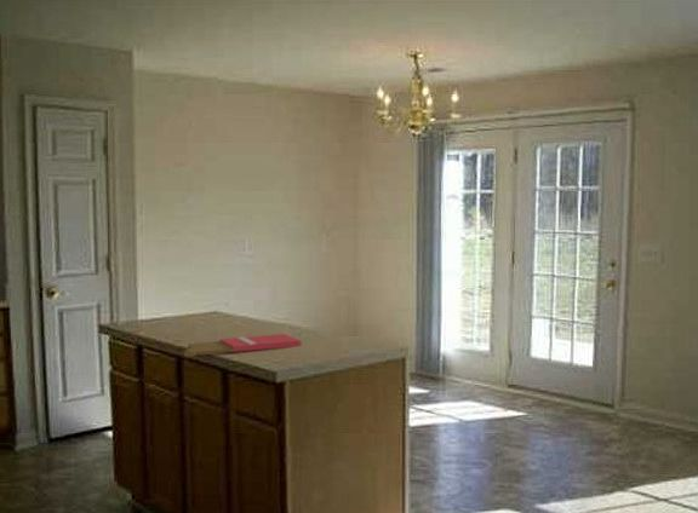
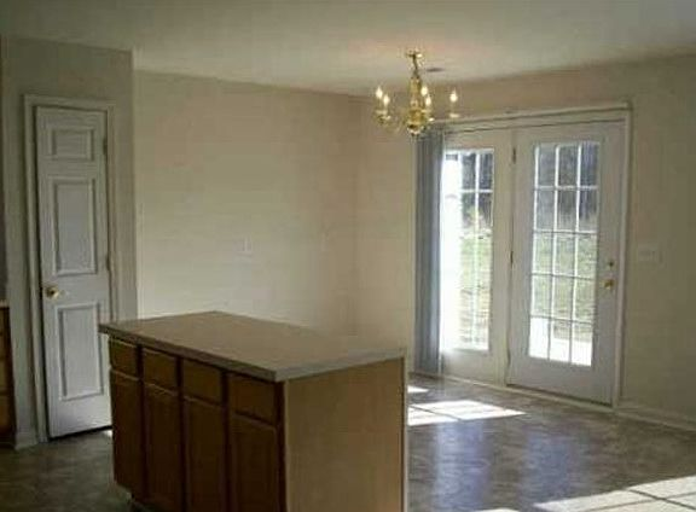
- cutting board [183,333,302,358]
